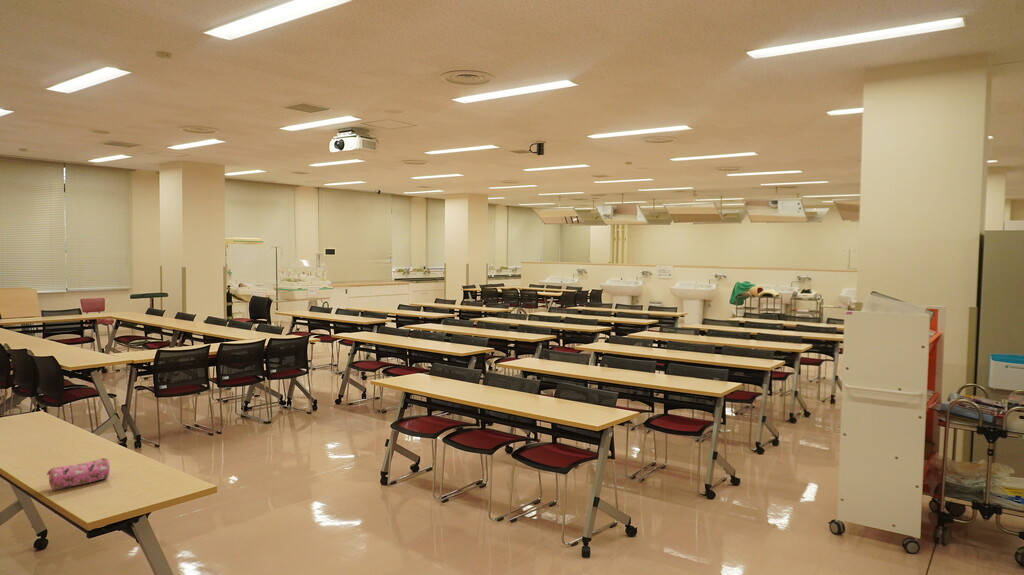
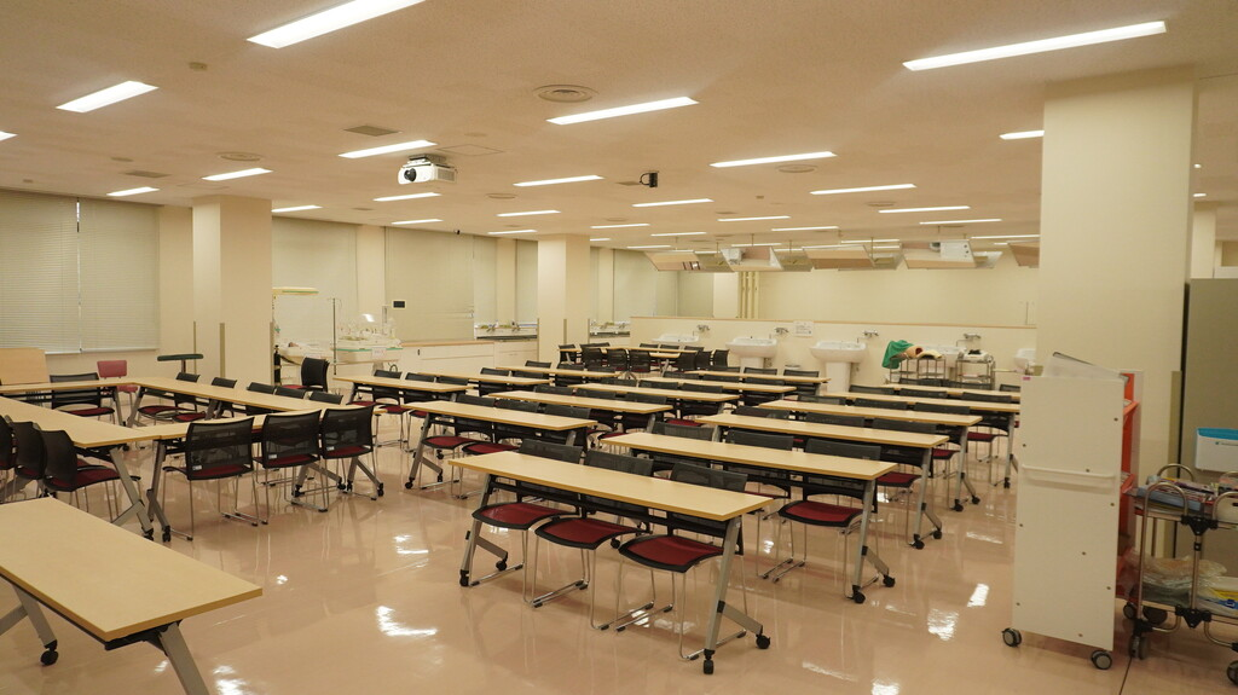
- pencil case [46,457,111,490]
